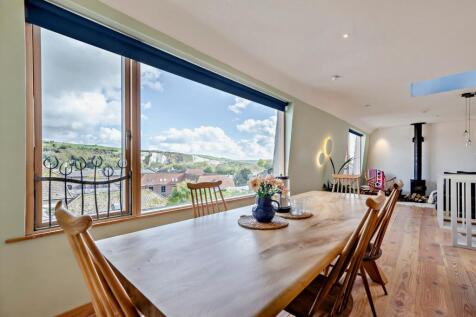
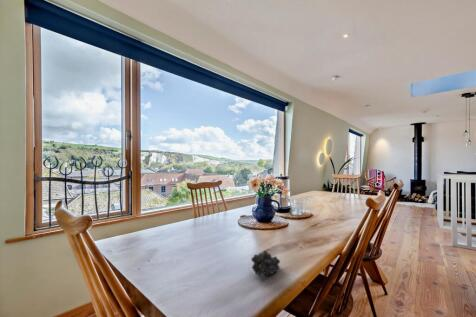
+ fruit [250,250,281,277]
